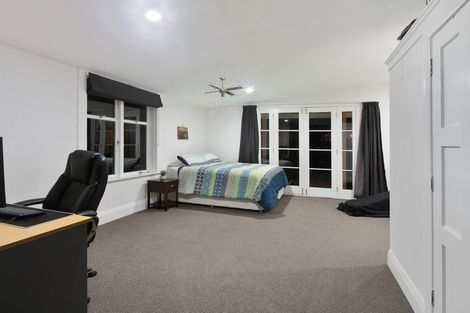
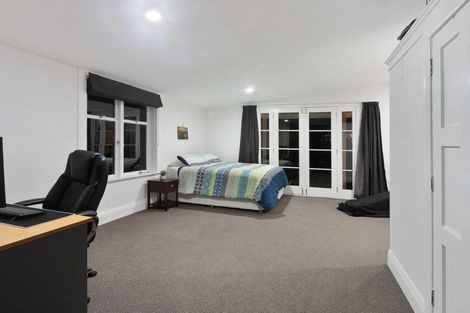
- ceiling fan [204,76,244,98]
